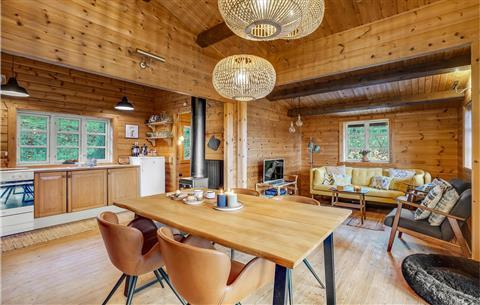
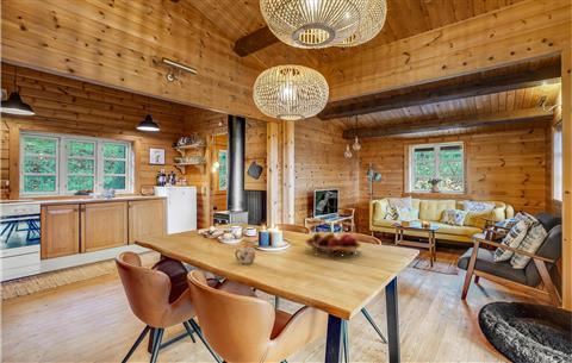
+ mug [235,244,256,265]
+ fruit basket [305,230,362,257]
